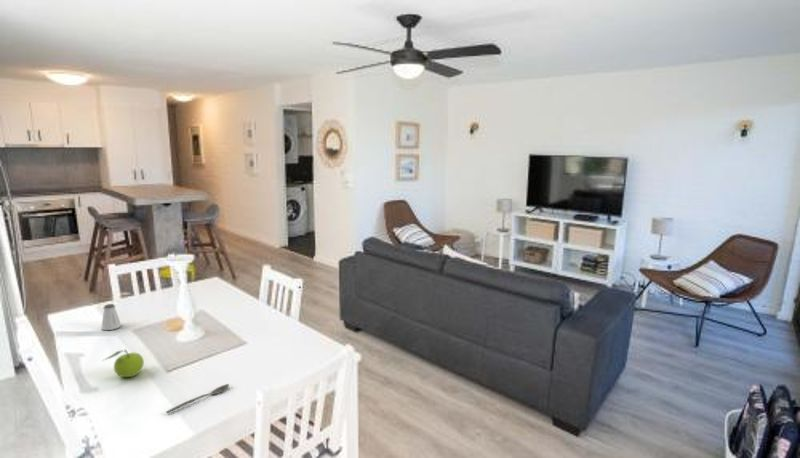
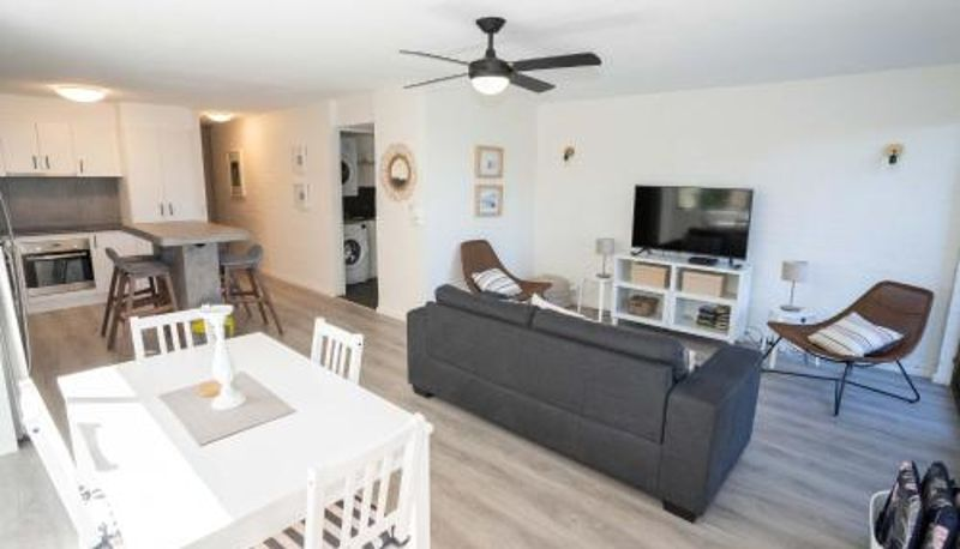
- saltshaker [100,303,122,331]
- fruit [101,348,145,378]
- spoon [165,383,230,414]
